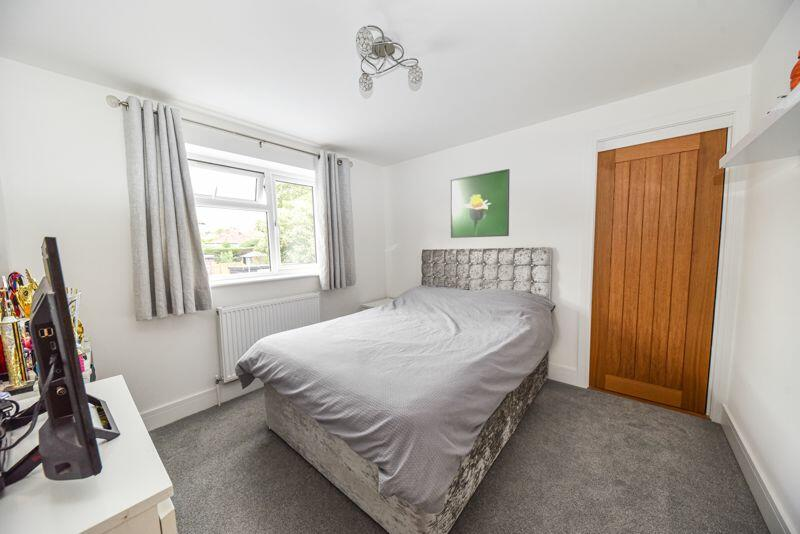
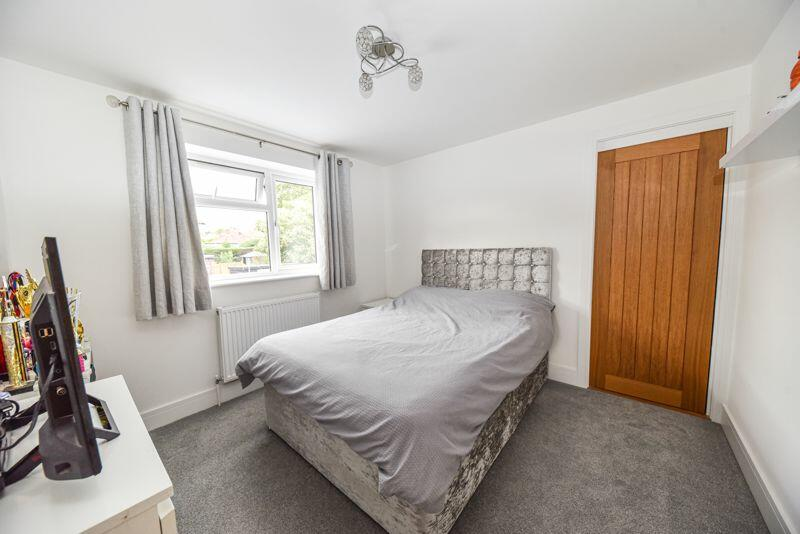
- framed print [450,168,511,239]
